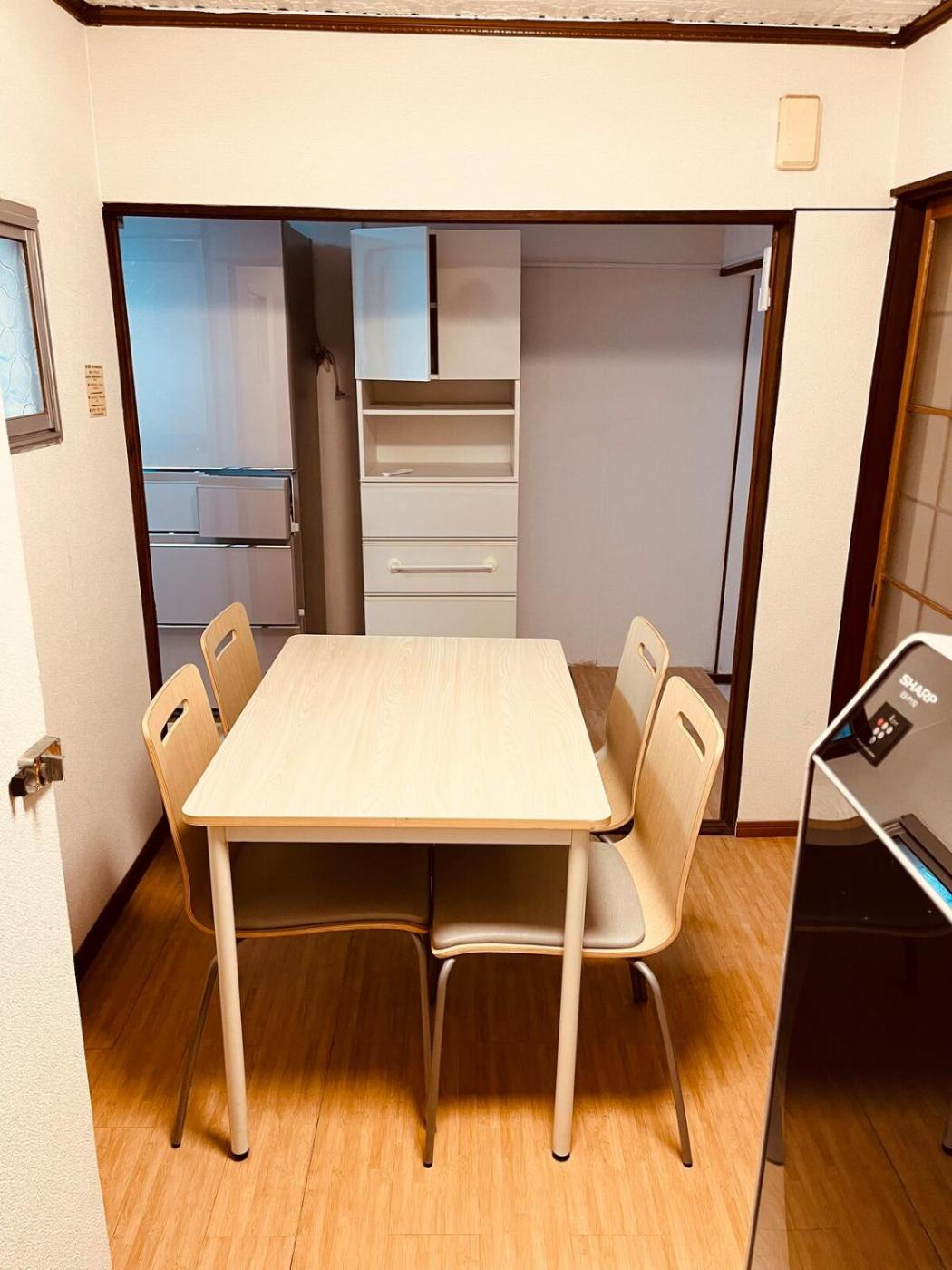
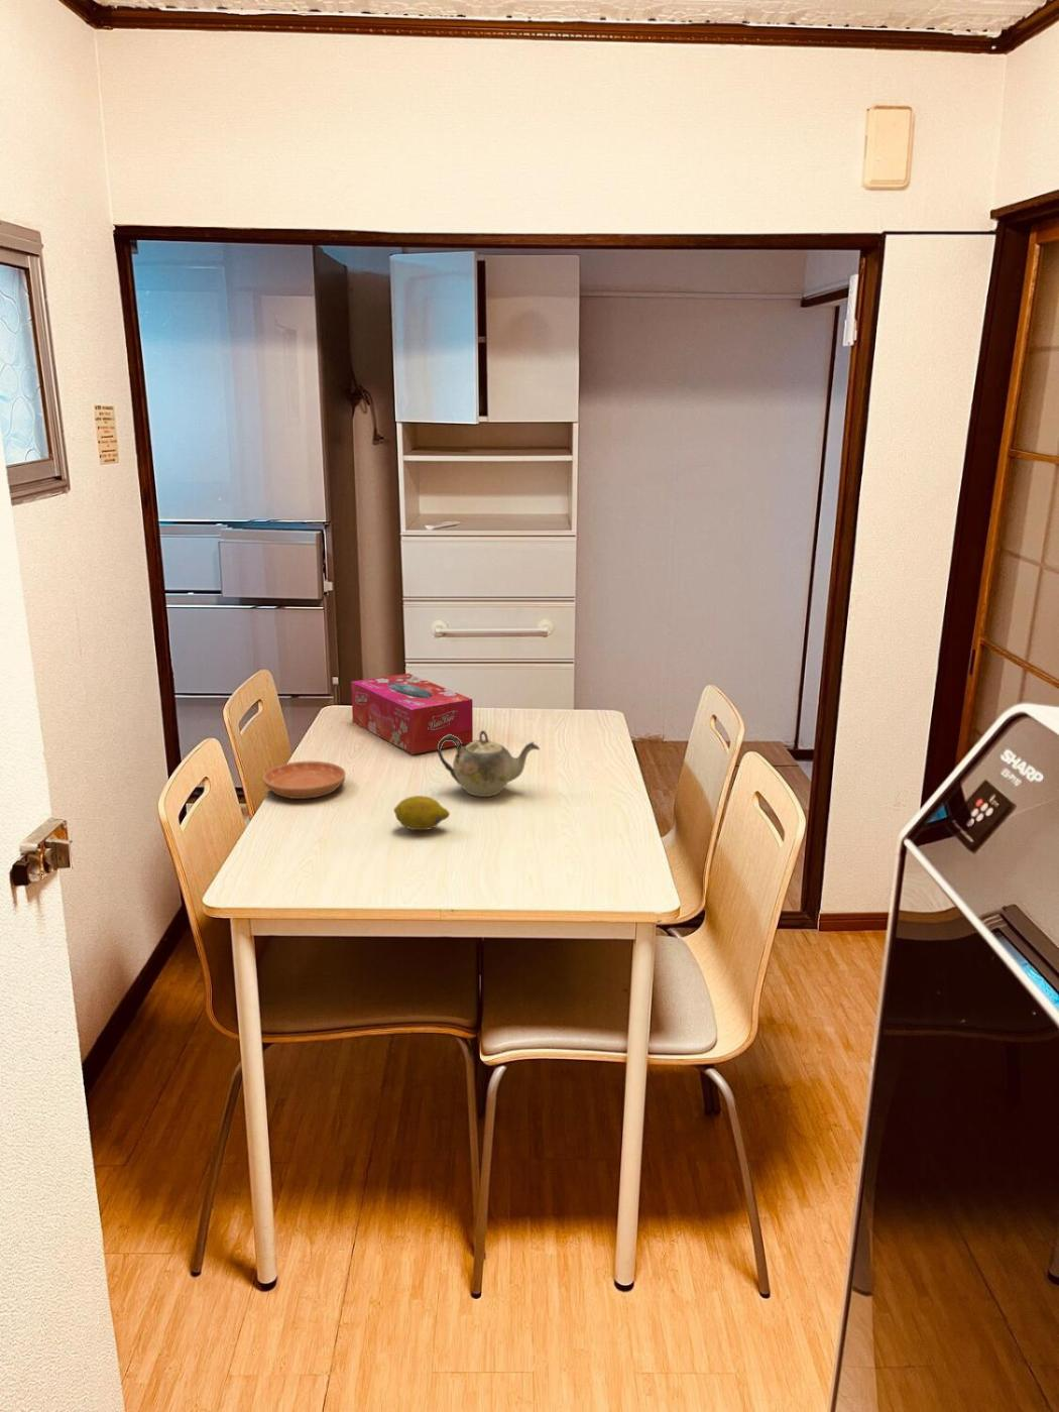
+ saucer [261,760,347,799]
+ fruit [393,795,451,831]
+ tissue box [350,673,474,755]
+ teapot [437,729,541,798]
